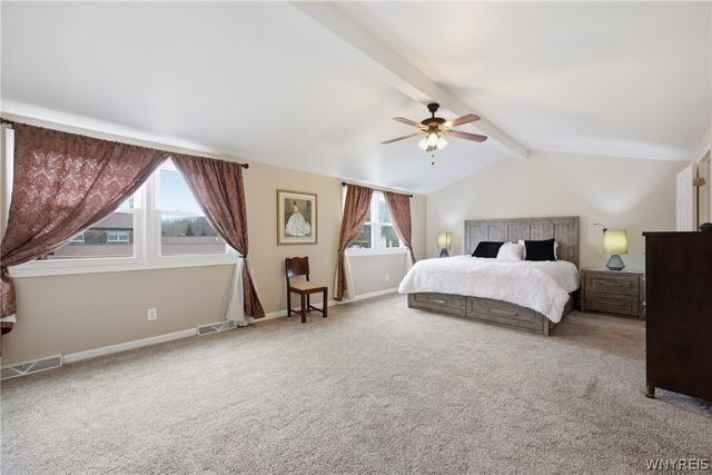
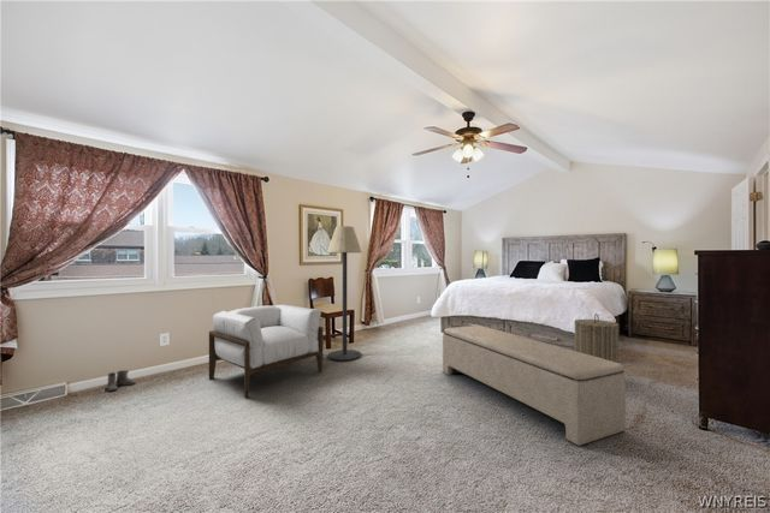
+ floor lamp [326,225,363,363]
+ armchair [208,304,324,399]
+ laundry hamper [573,312,620,364]
+ bench [442,324,627,447]
+ boots [106,369,137,393]
